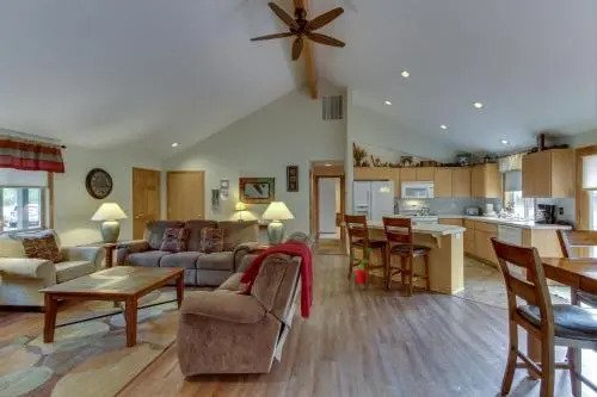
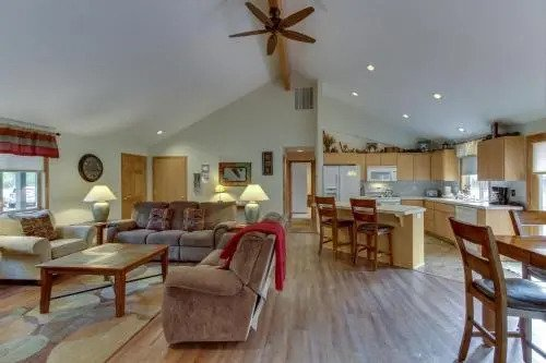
- house plant [347,247,375,292]
